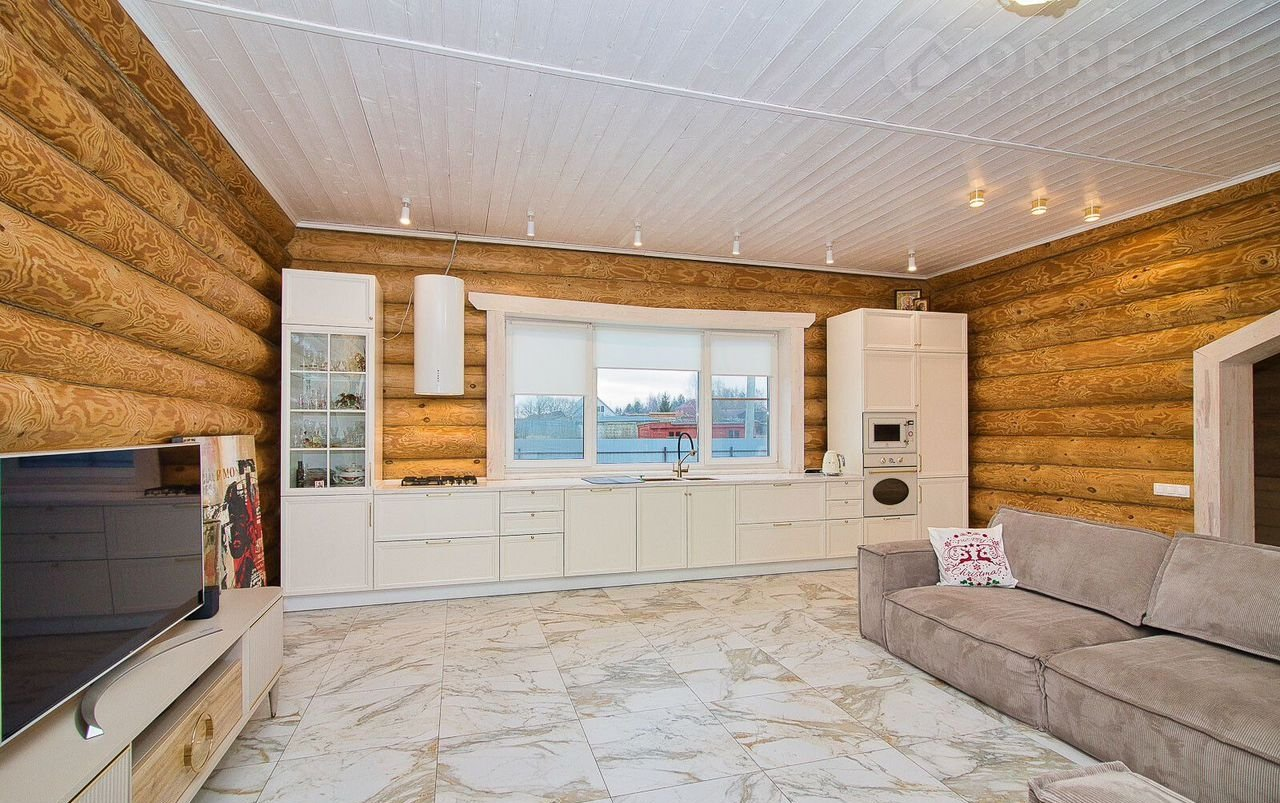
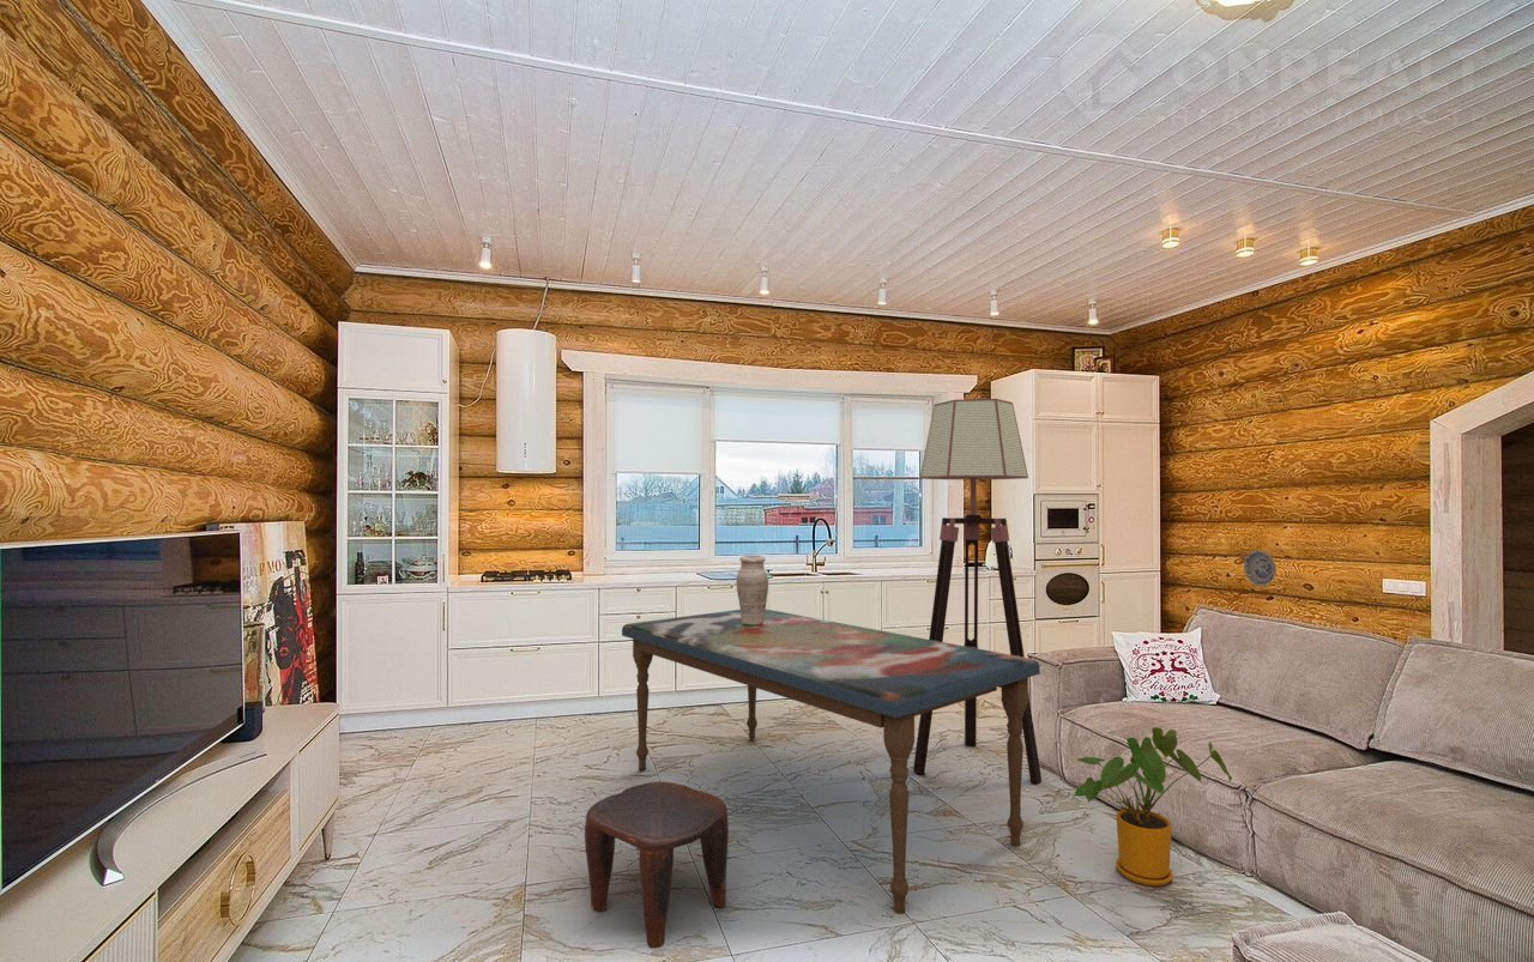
+ floor lamp [912,398,1043,785]
+ decorative plate [1243,550,1278,587]
+ house plant [1073,726,1233,888]
+ stool [584,781,730,950]
+ dining table [621,609,1041,915]
+ vase [736,555,769,625]
